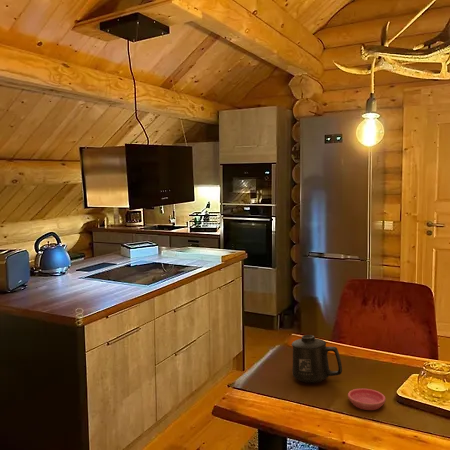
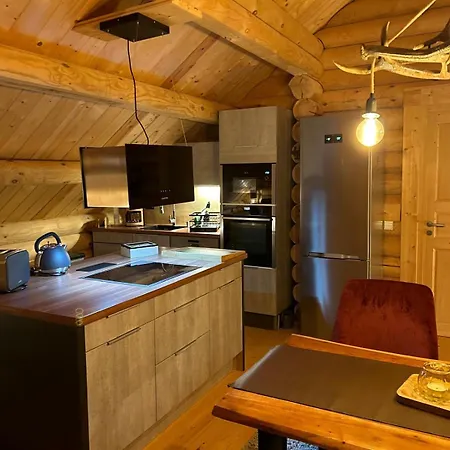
- saucer [347,388,387,411]
- mug [291,334,343,384]
